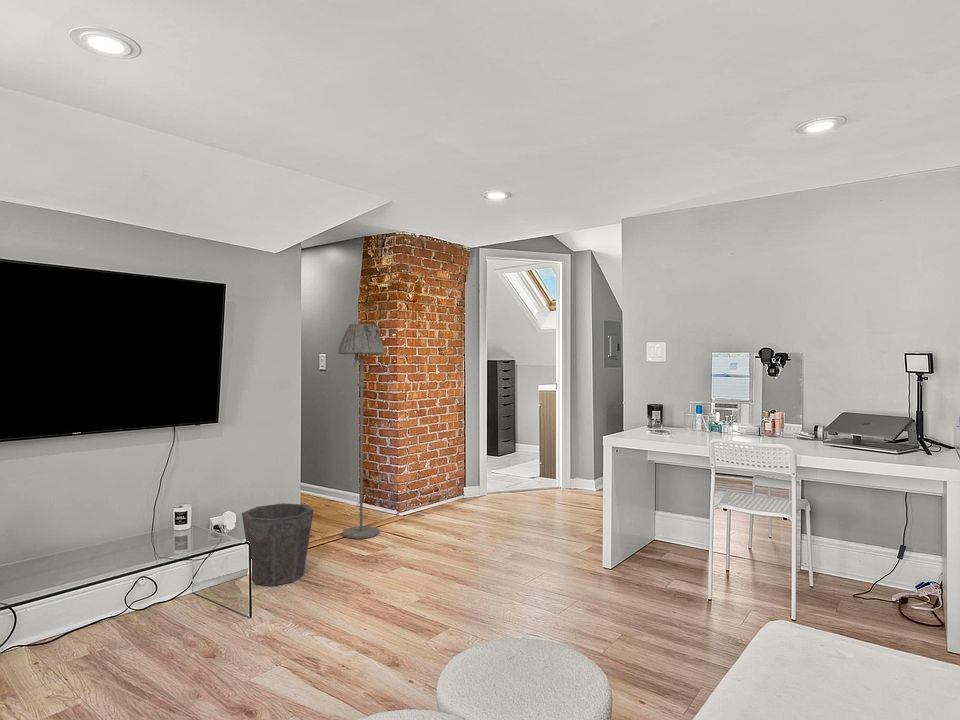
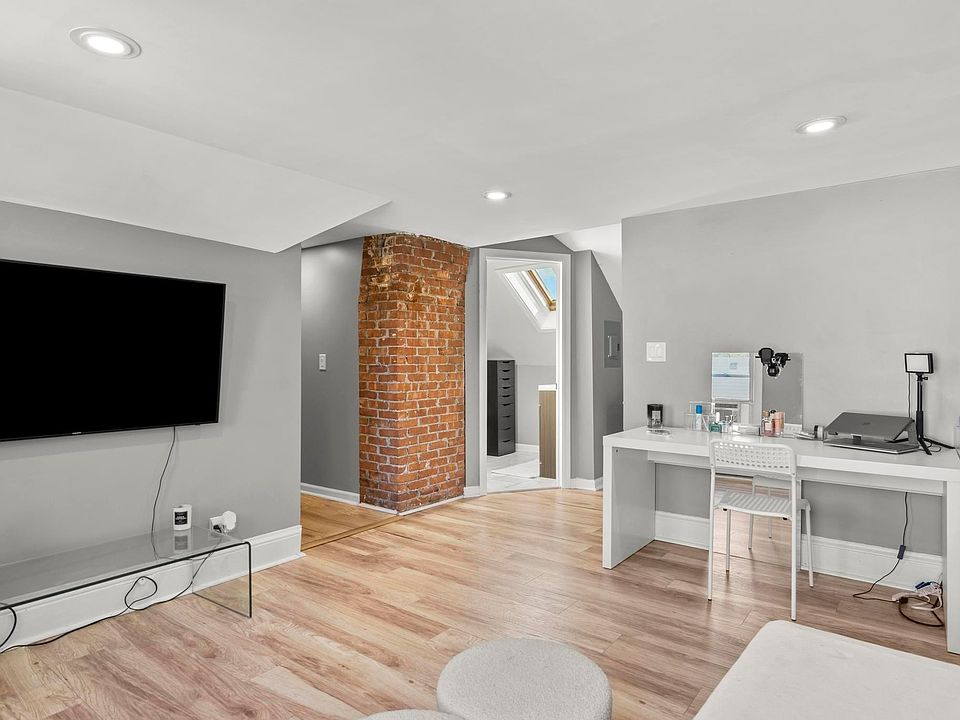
- waste bin [241,502,315,587]
- floor lamp [337,323,386,540]
